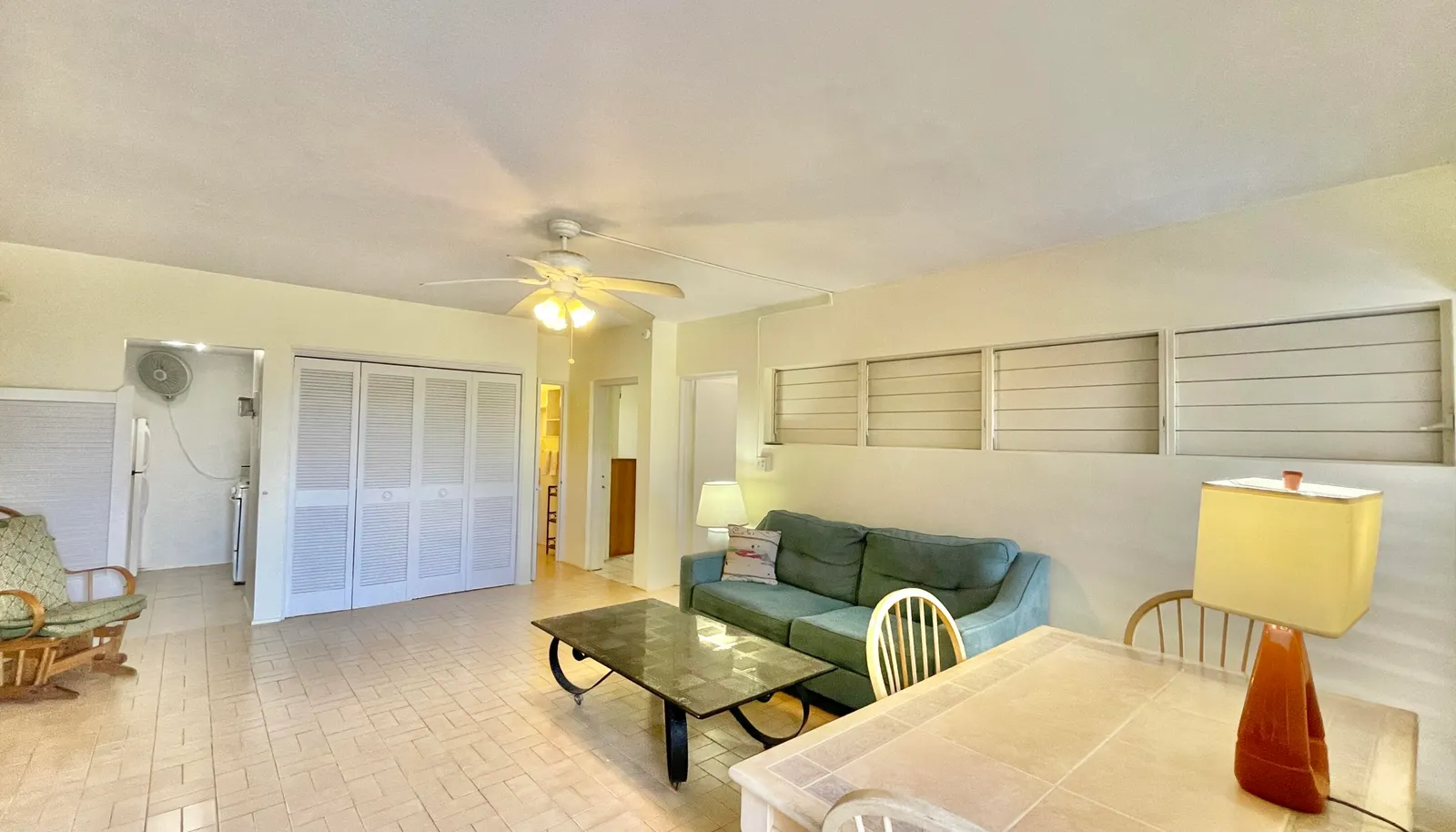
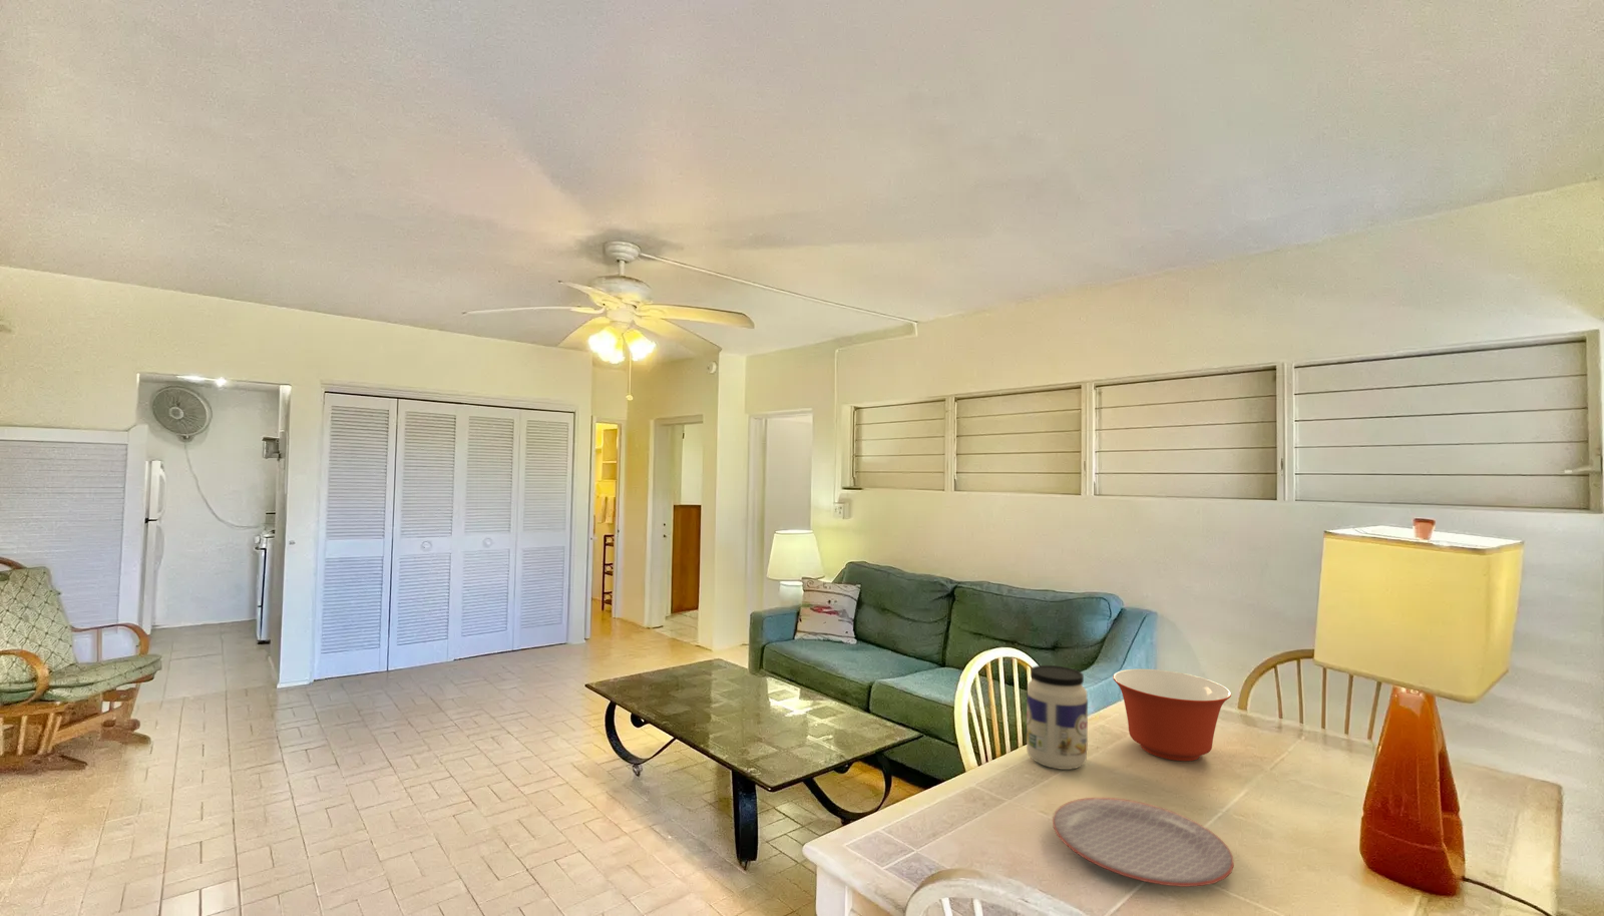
+ plate [1052,797,1235,888]
+ jar [1026,665,1088,771]
+ mixing bowl [1112,668,1232,762]
